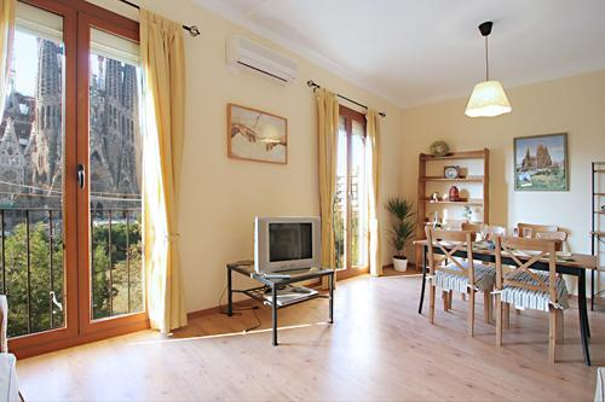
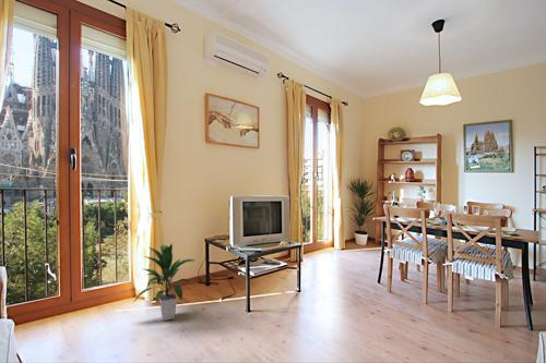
+ indoor plant [133,243,197,322]
